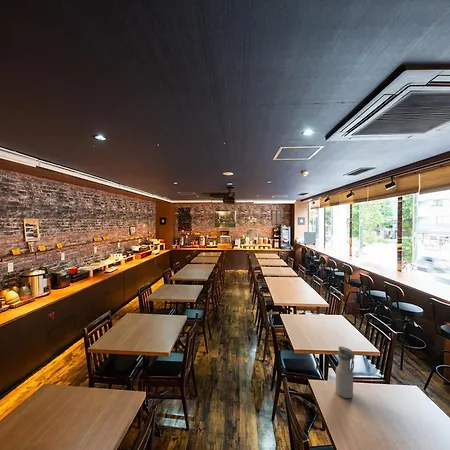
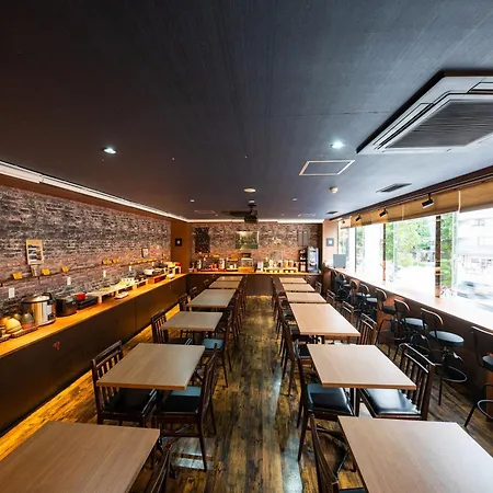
- water bottle [335,345,355,399]
